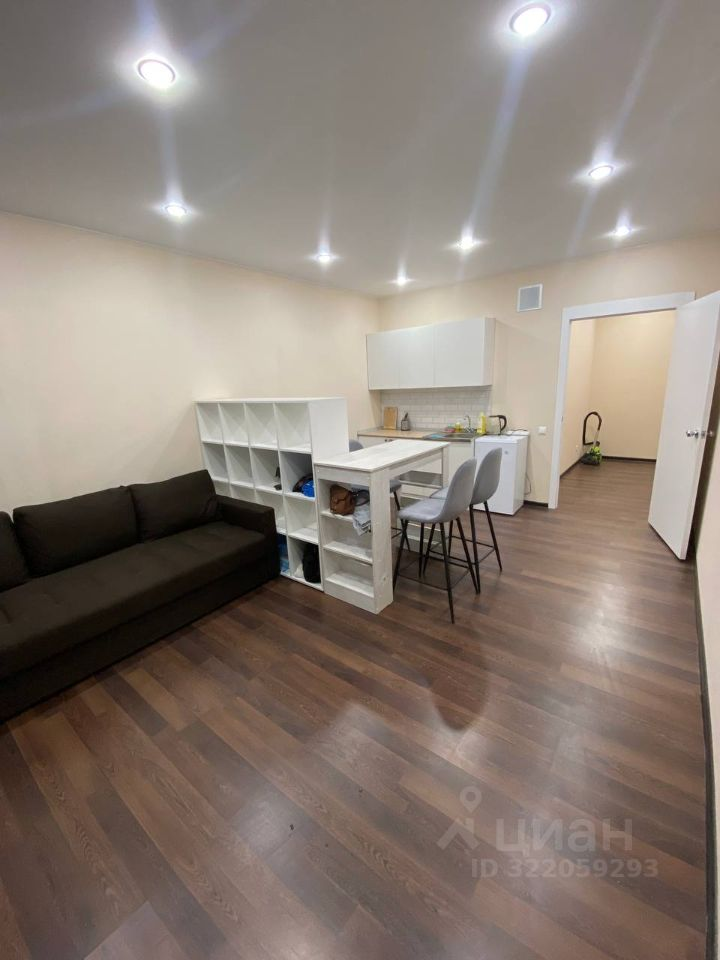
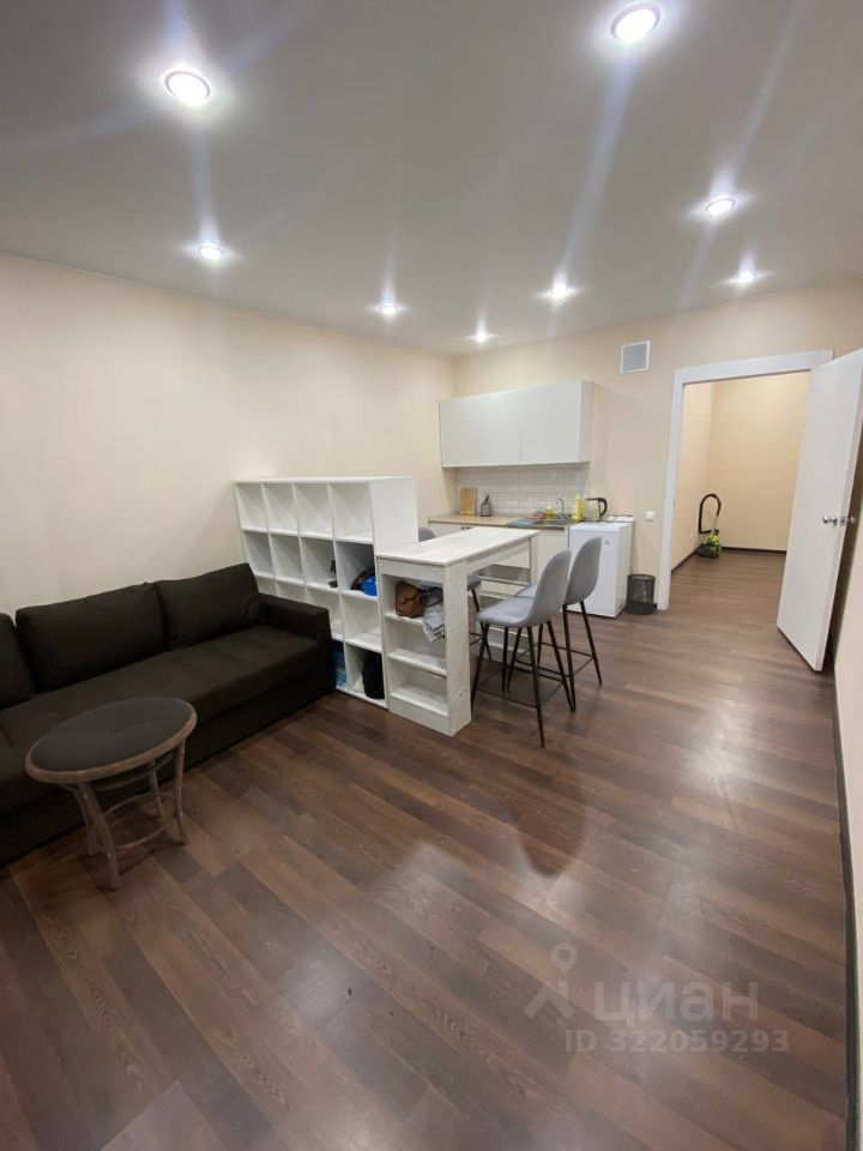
+ side table [24,695,198,891]
+ trash can [624,573,658,616]
